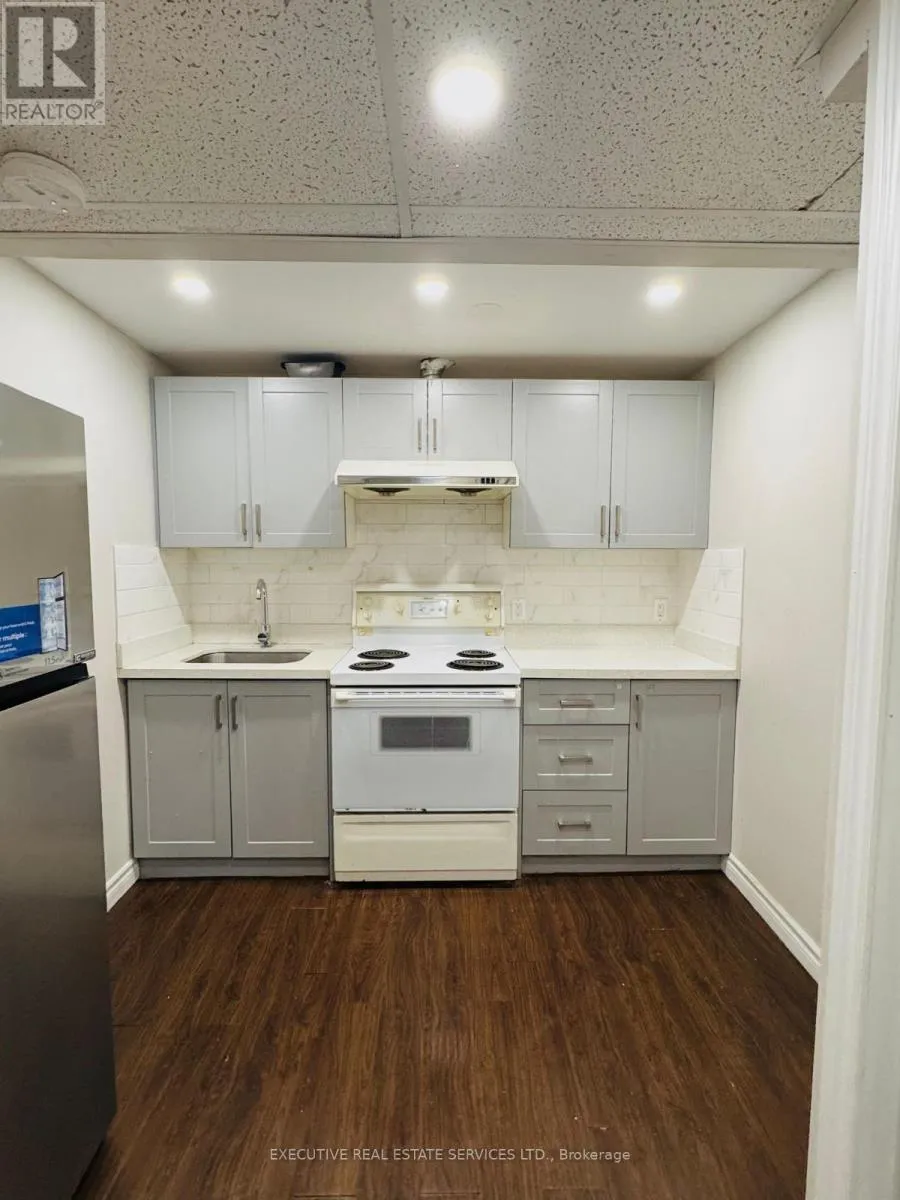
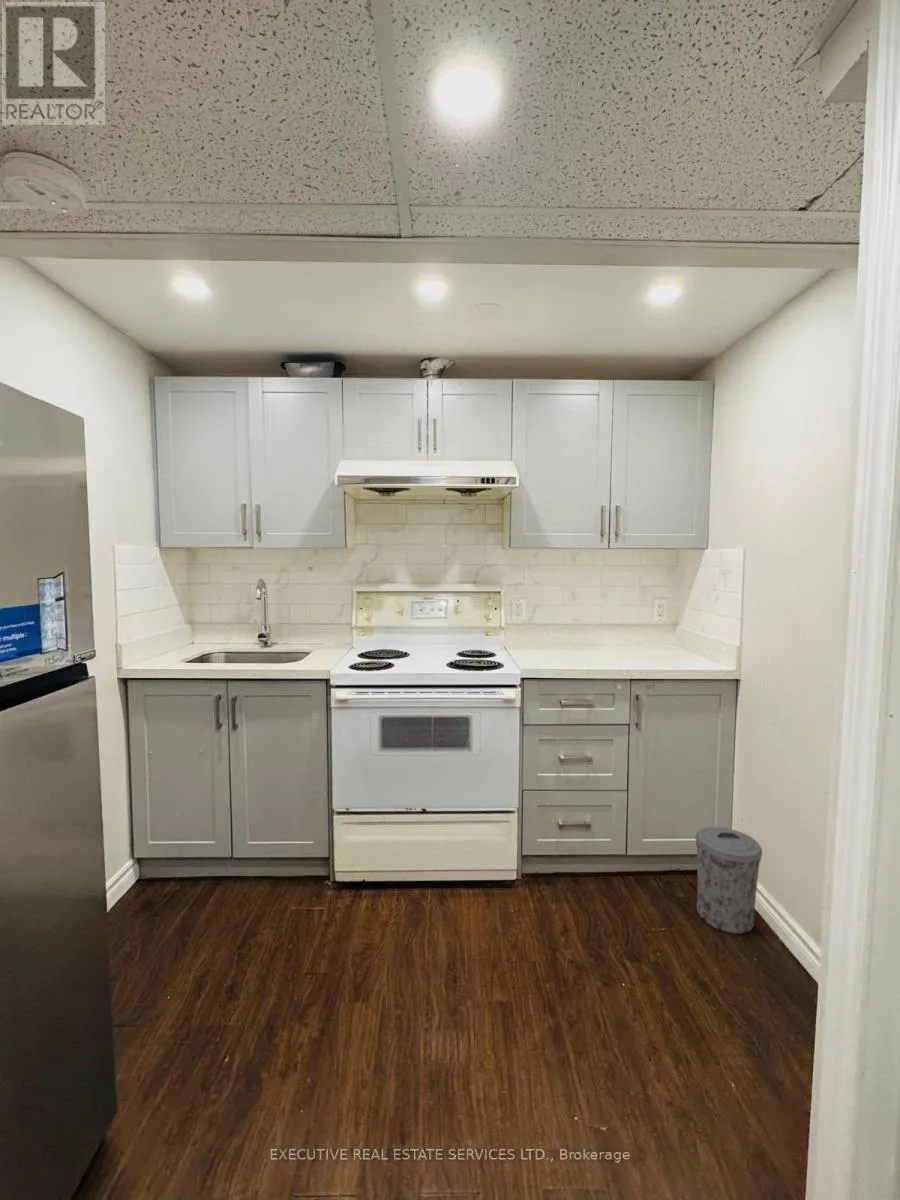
+ trash can [695,826,763,935]
